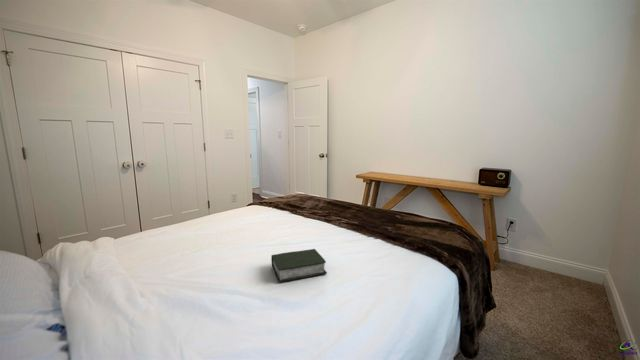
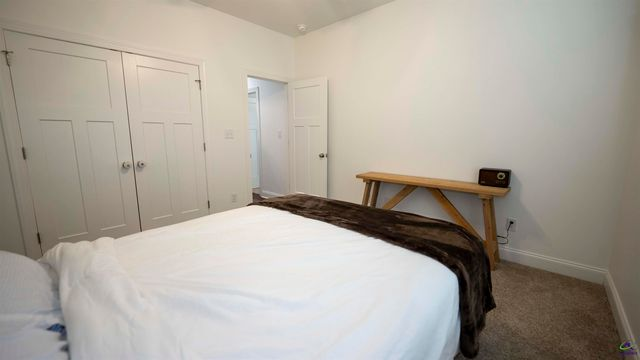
- book [270,248,328,283]
